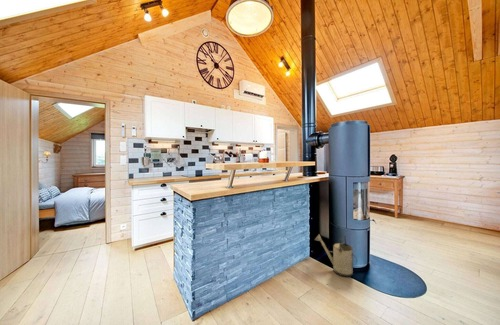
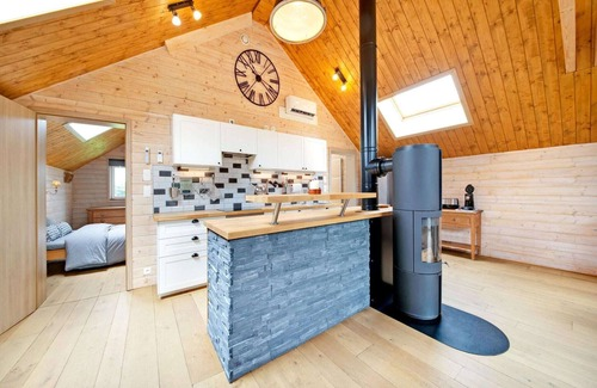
- watering can [314,234,358,278]
